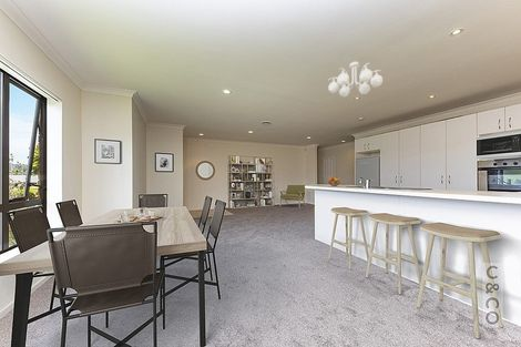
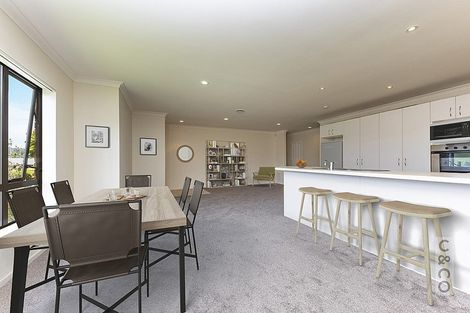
- ceiling light fixture [327,61,384,98]
